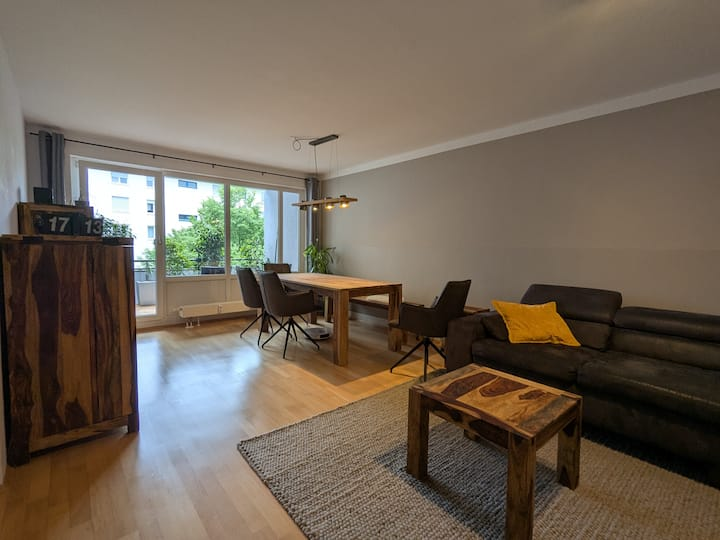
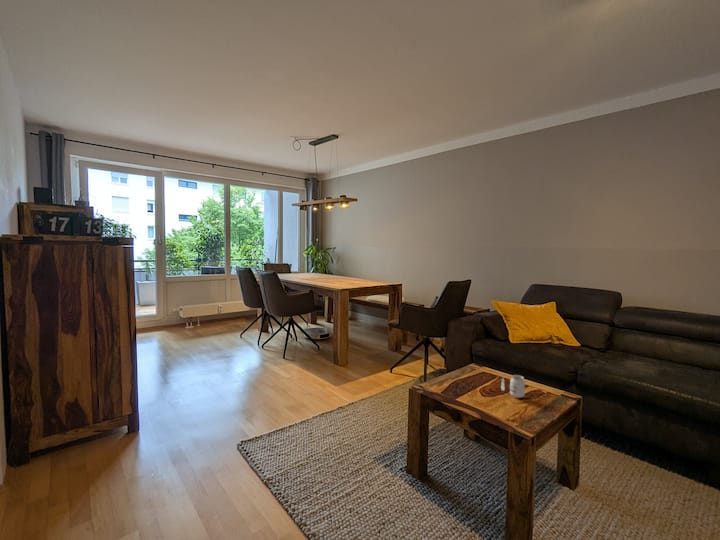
+ candle [500,374,526,399]
